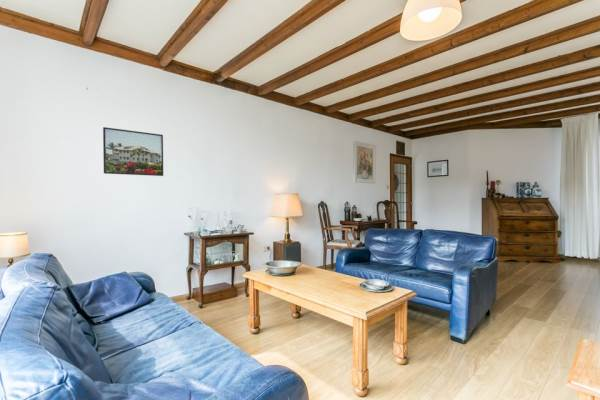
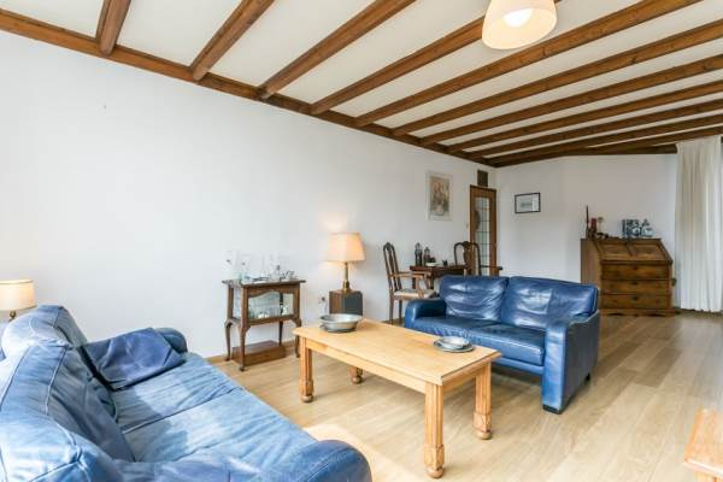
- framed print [102,126,164,177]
